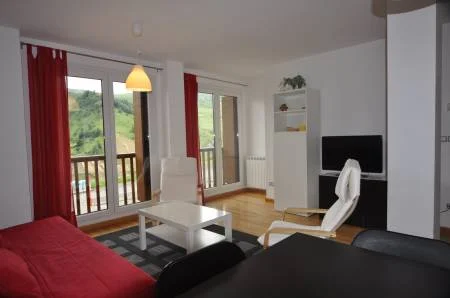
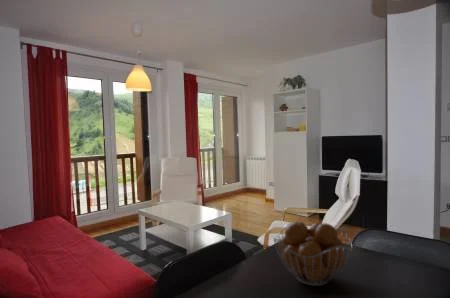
+ fruit basket [273,221,353,287]
